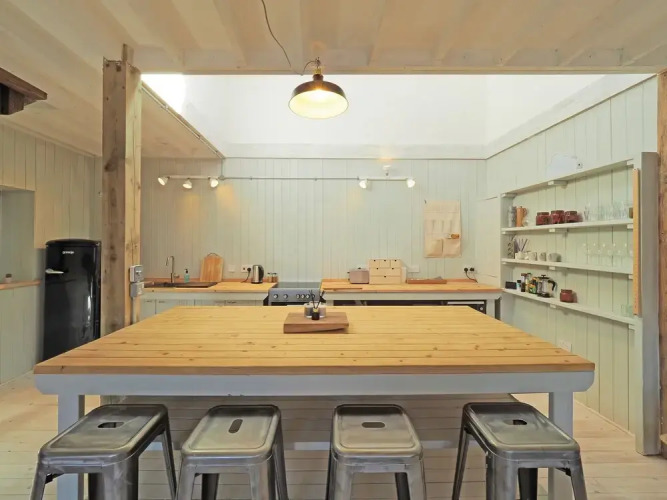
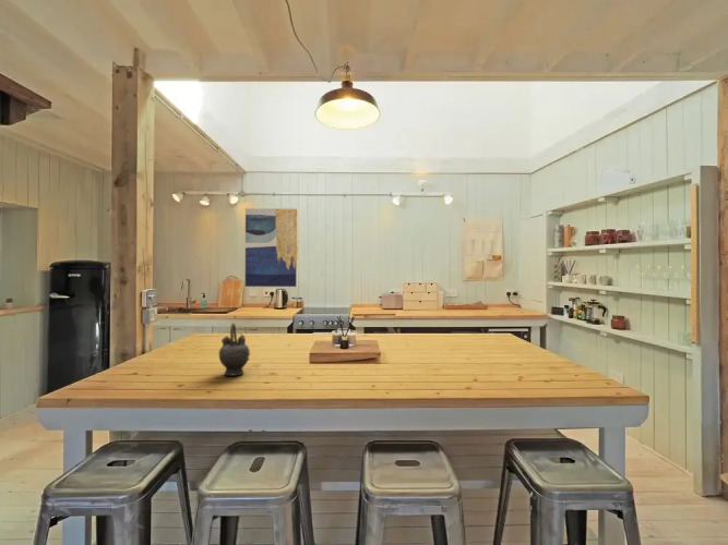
+ teapot [217,322,251,376]
+ wall art [244,207,299,288]
